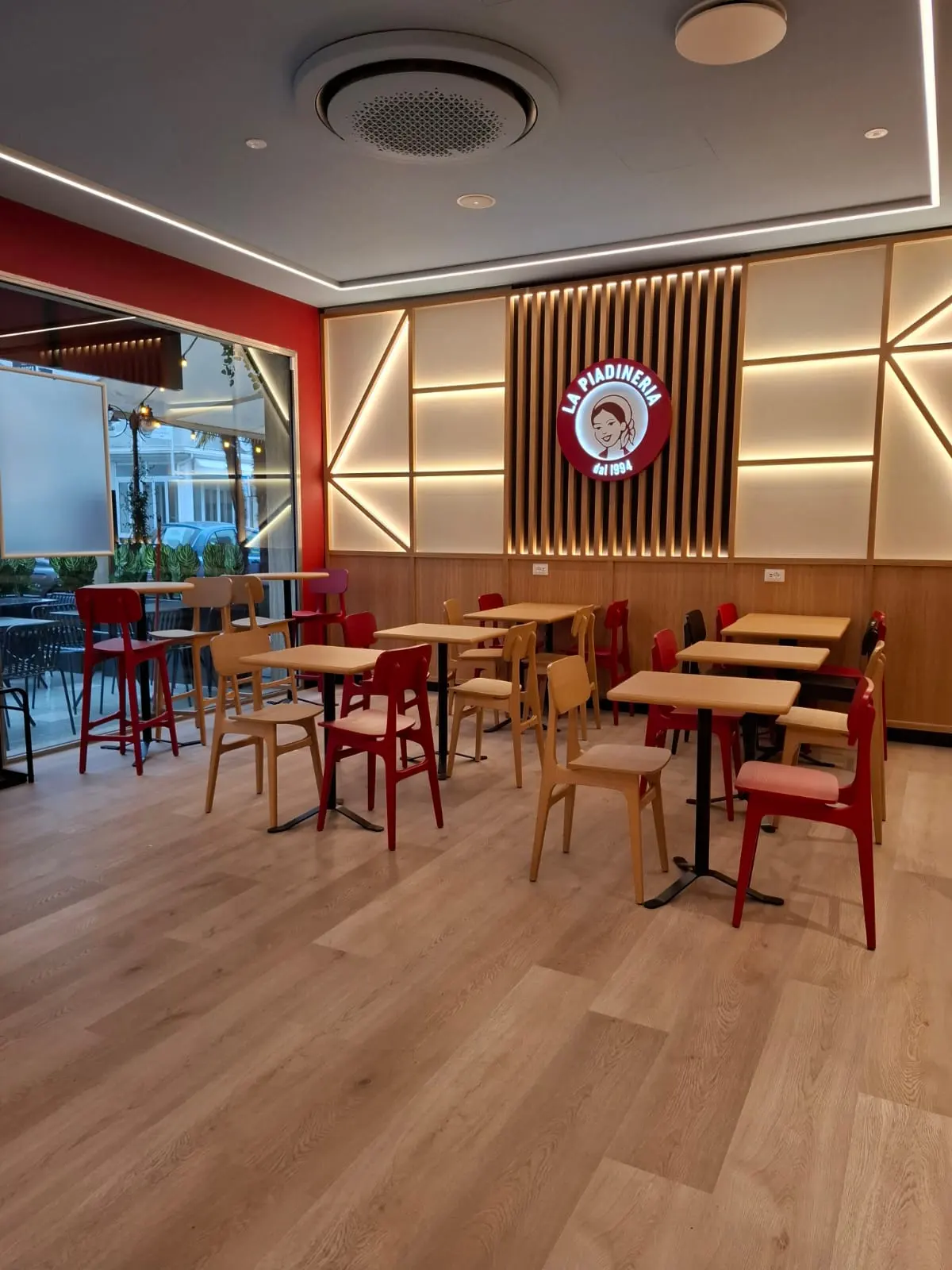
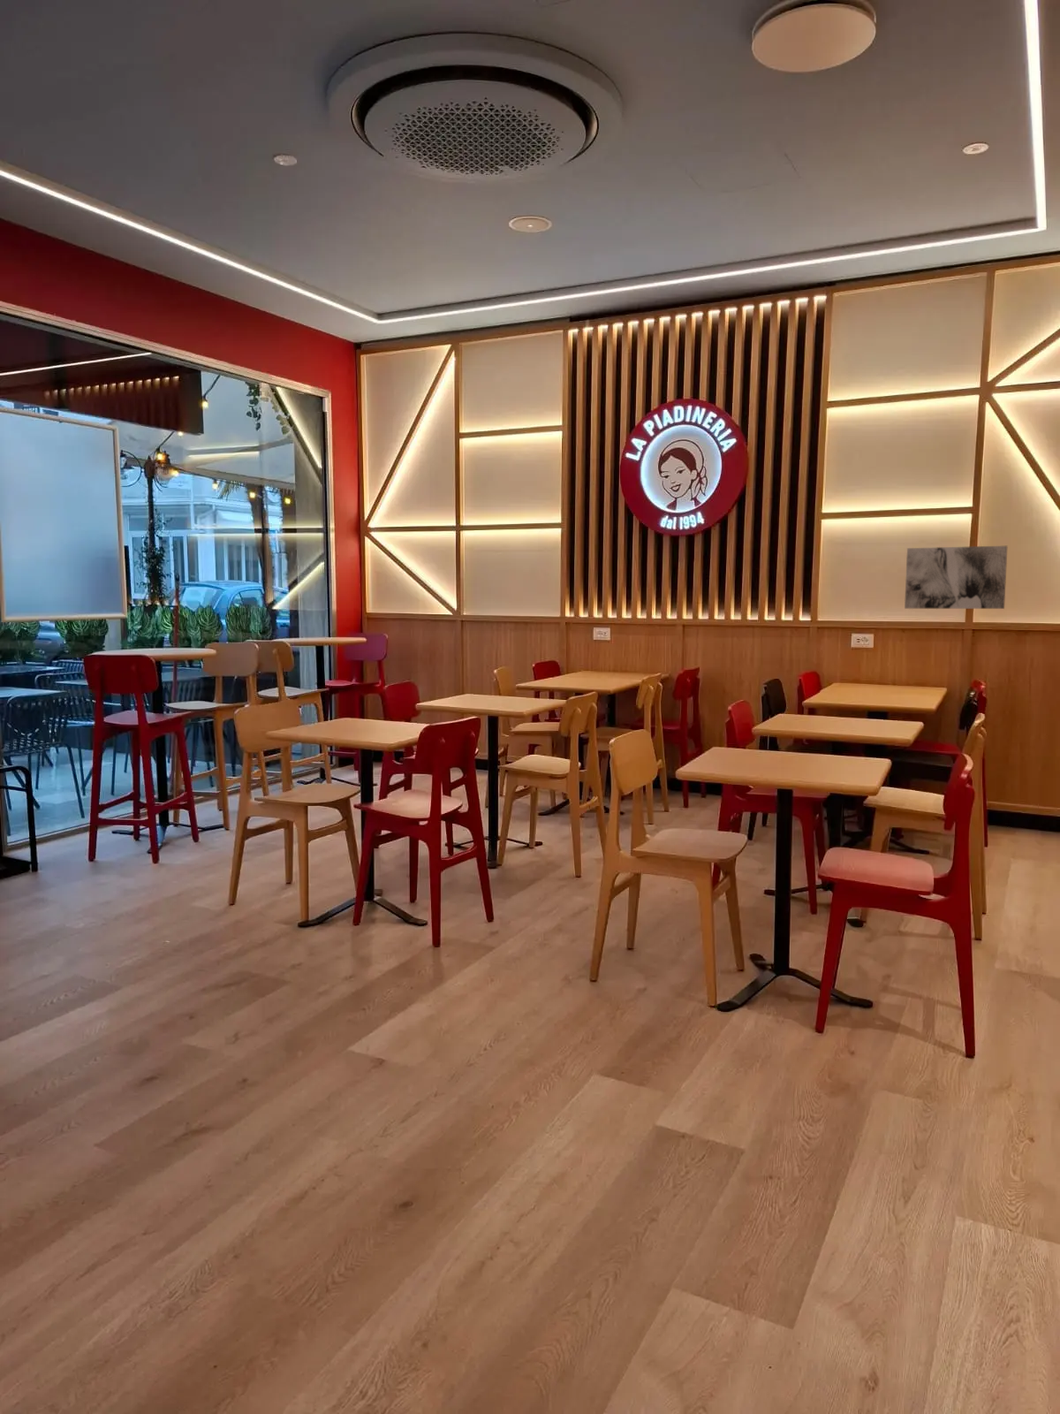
+ wall art [904,546,1009,610]
